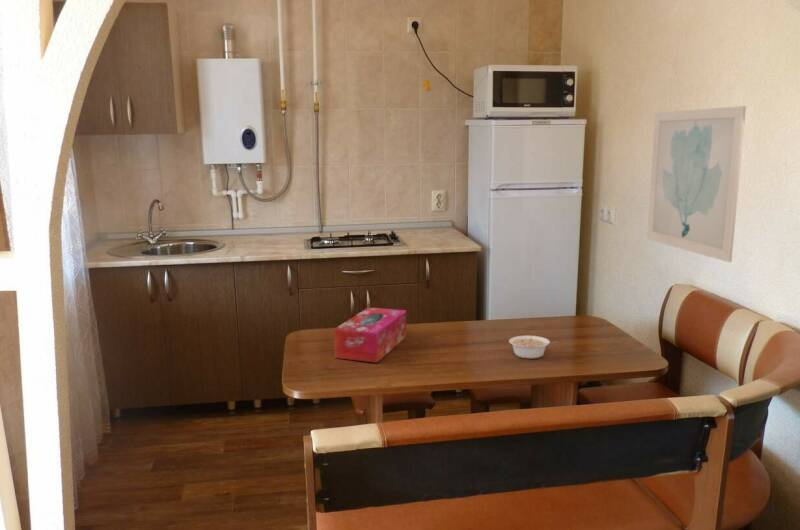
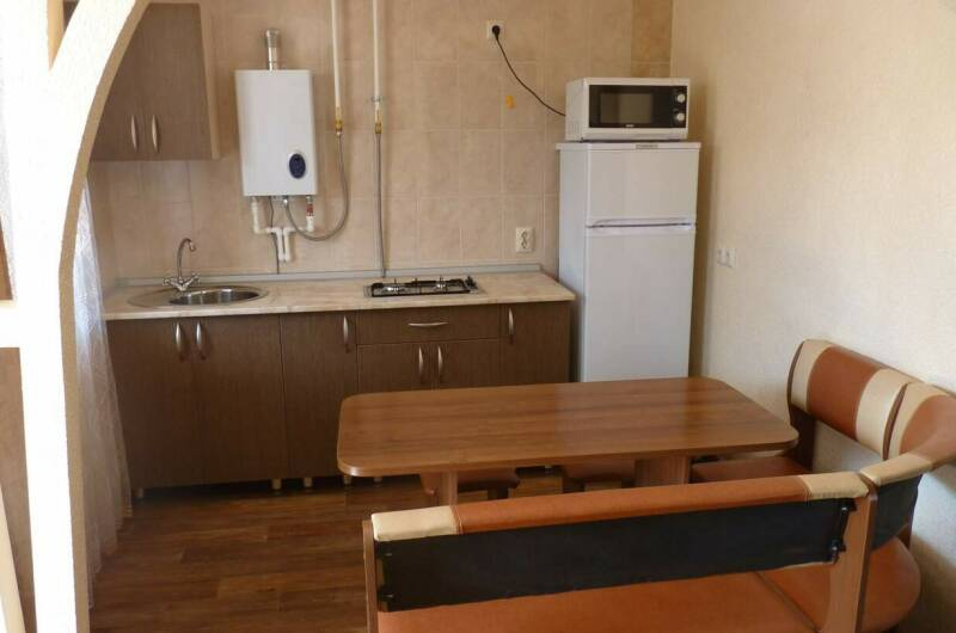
- wall art [646,105,747,263]
- legume [508,335,557,359]
- tissue box [333,306,408,364]
